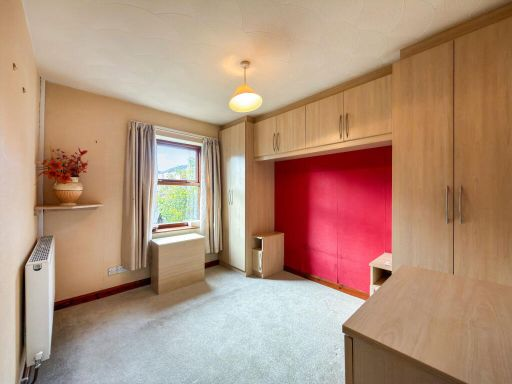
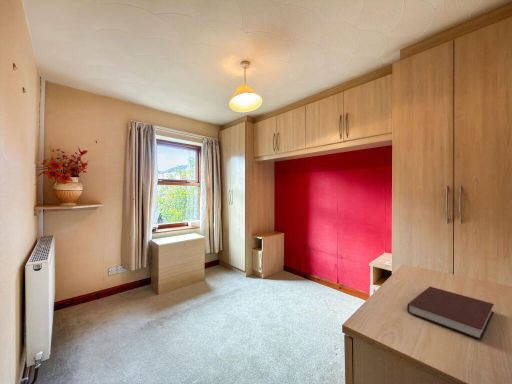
+ notebook [406,286,495,341]
